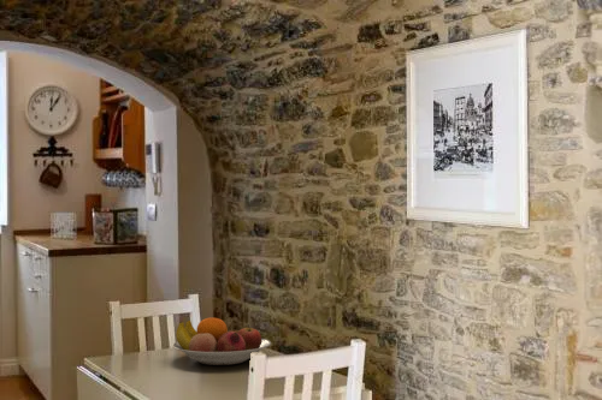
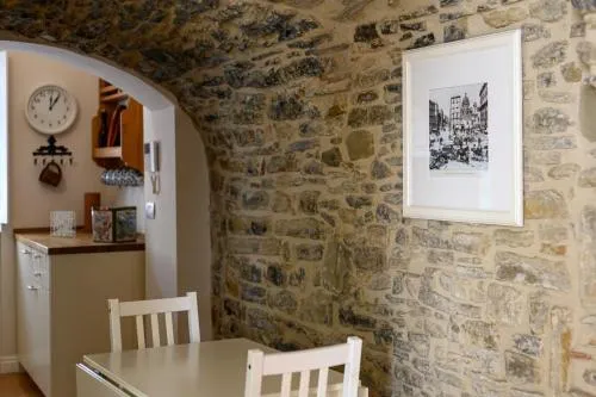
- fruit bowl [171,316,272,366]
